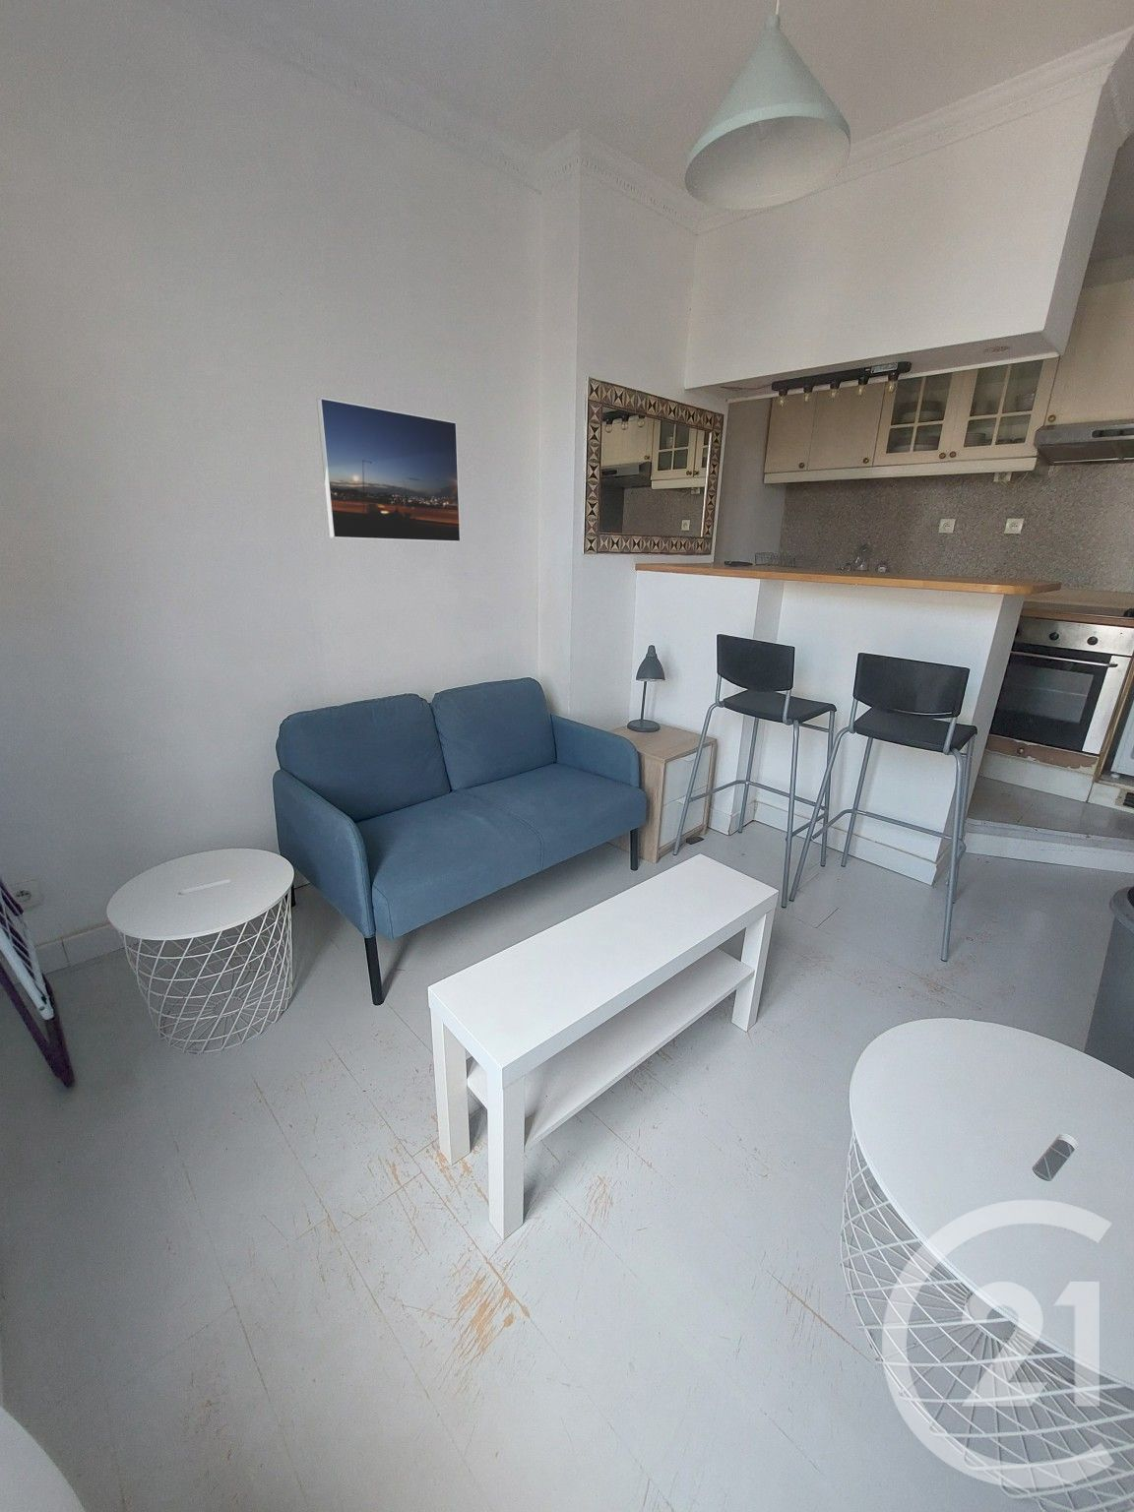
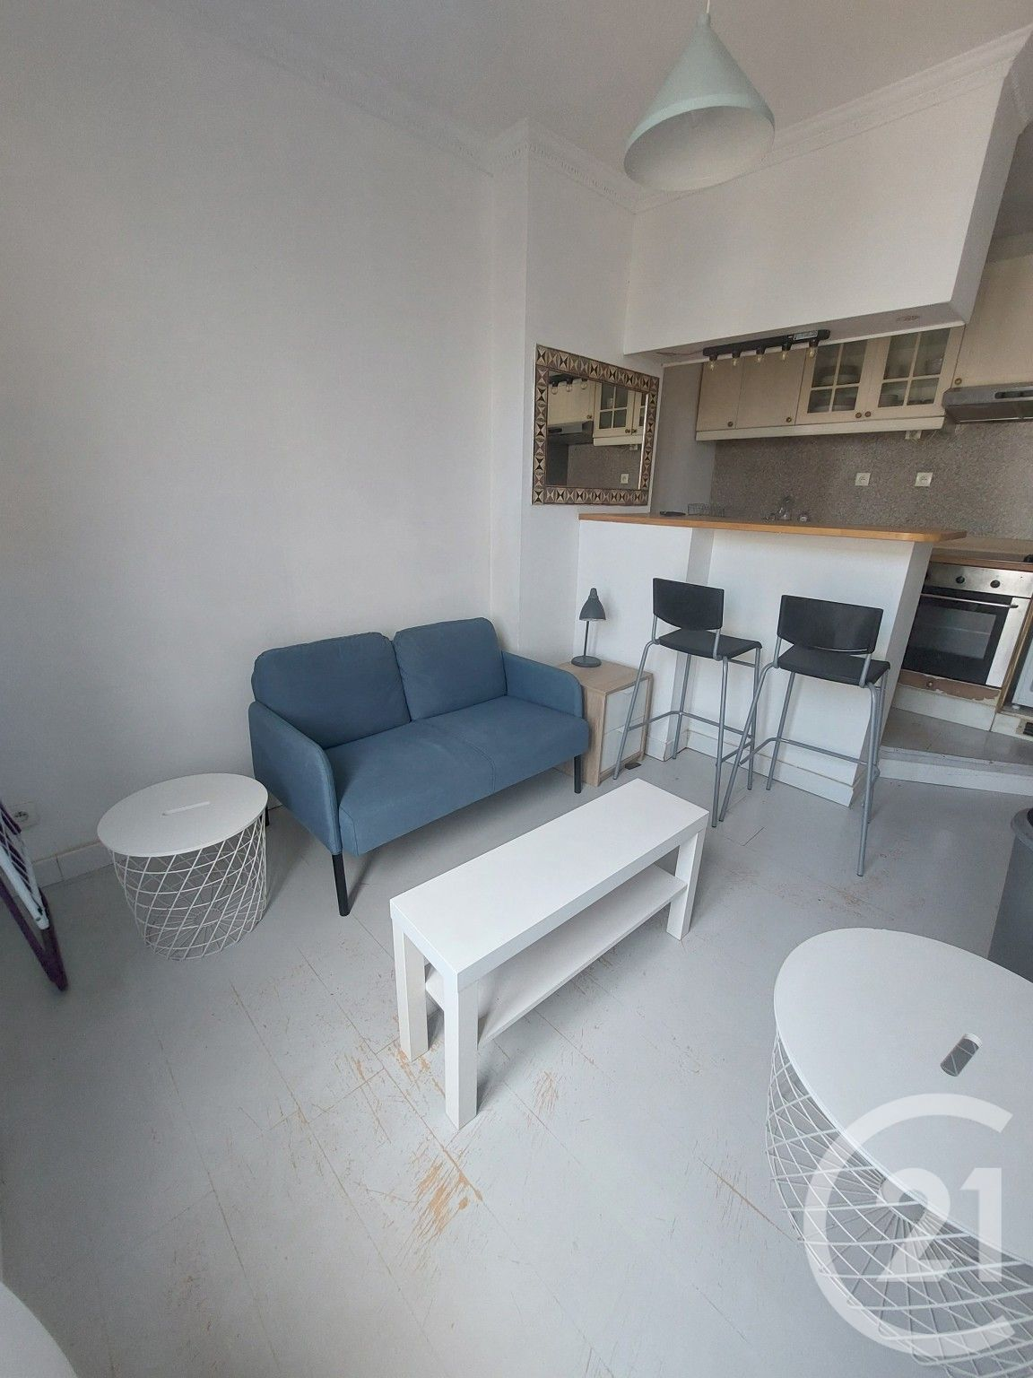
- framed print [316,396,462,543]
